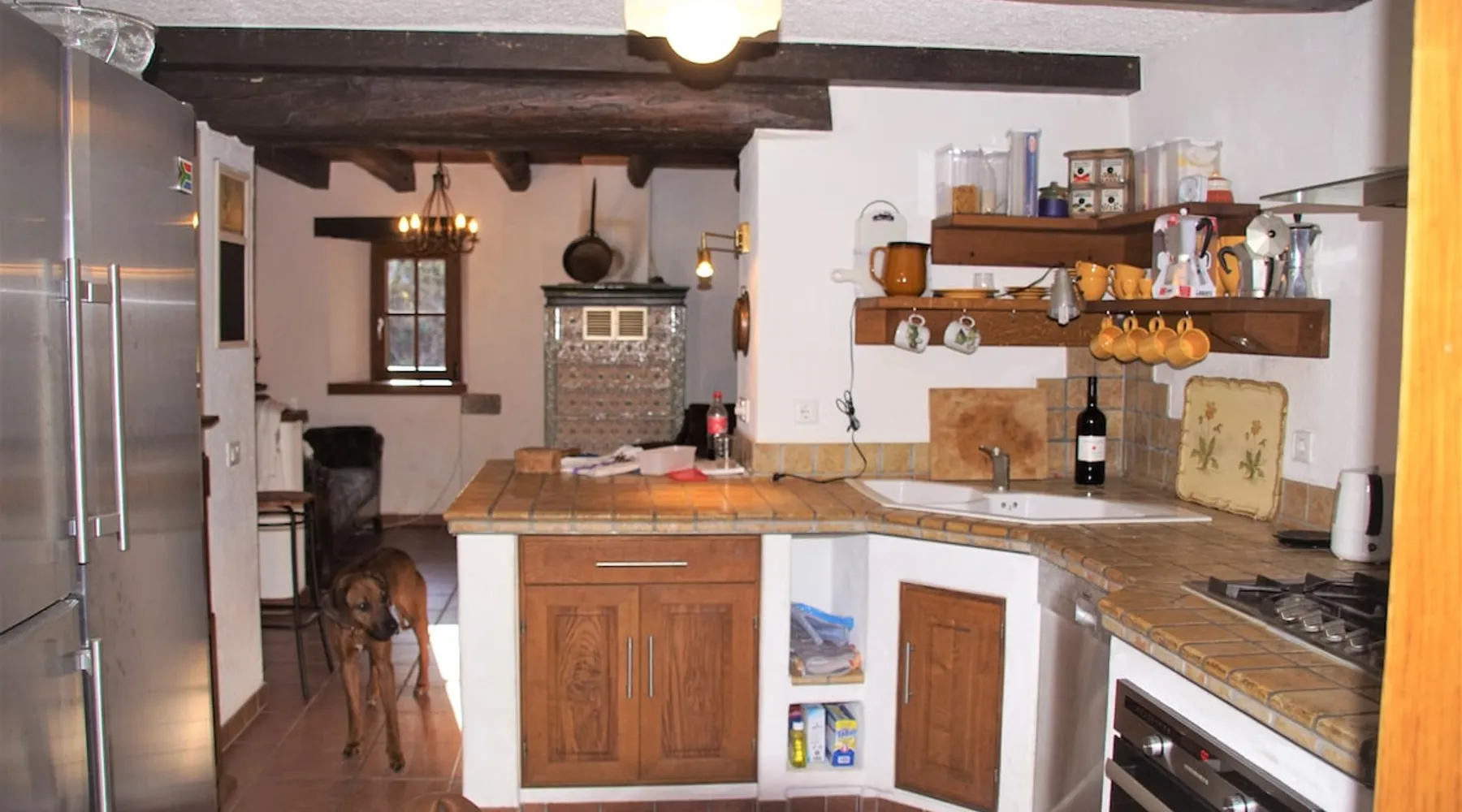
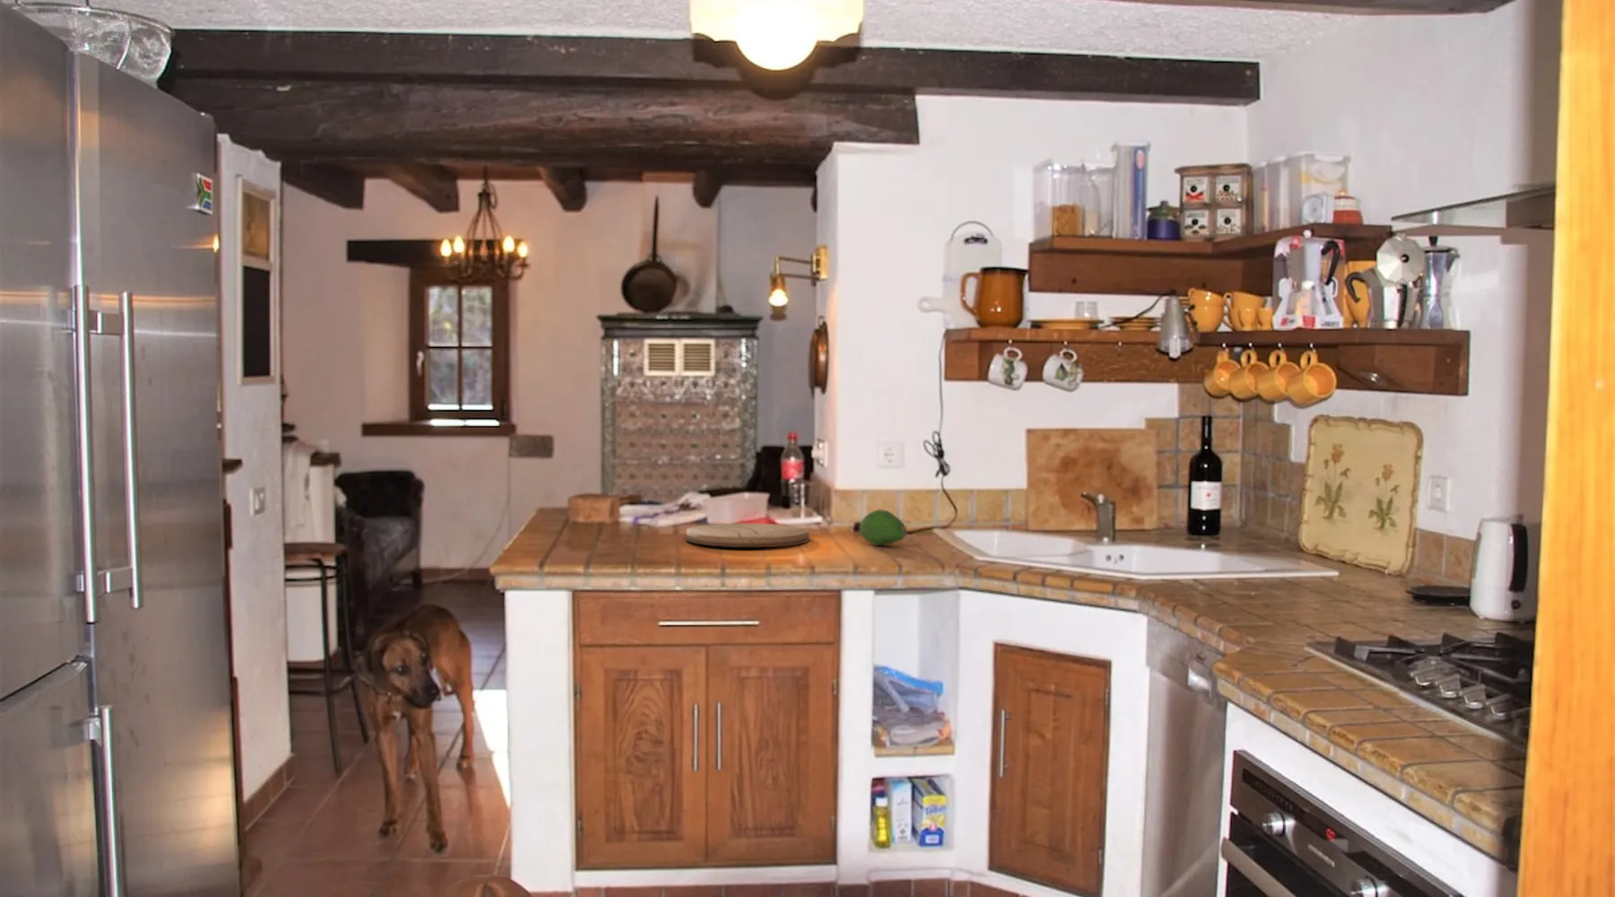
+ cutting board [686,523,810,548]
+ fruit [858,508,908,547]
